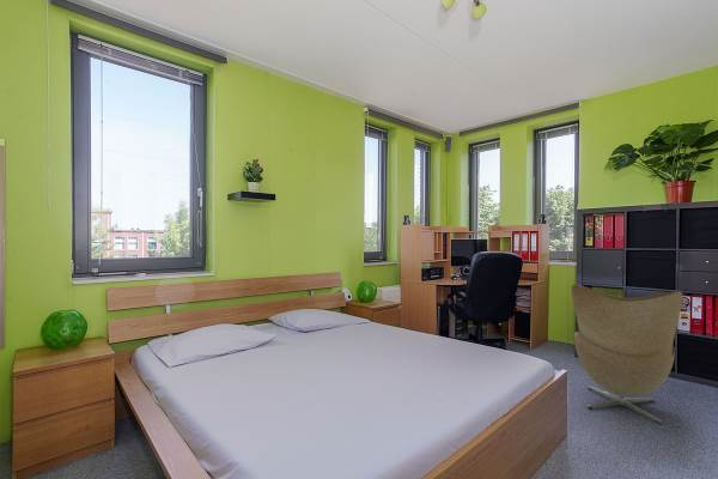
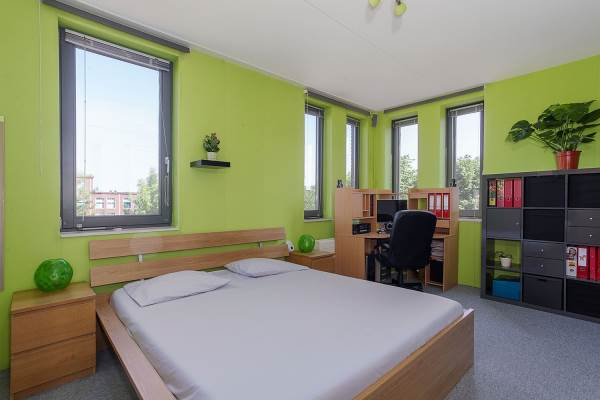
- armchair [570,283,684,425]
